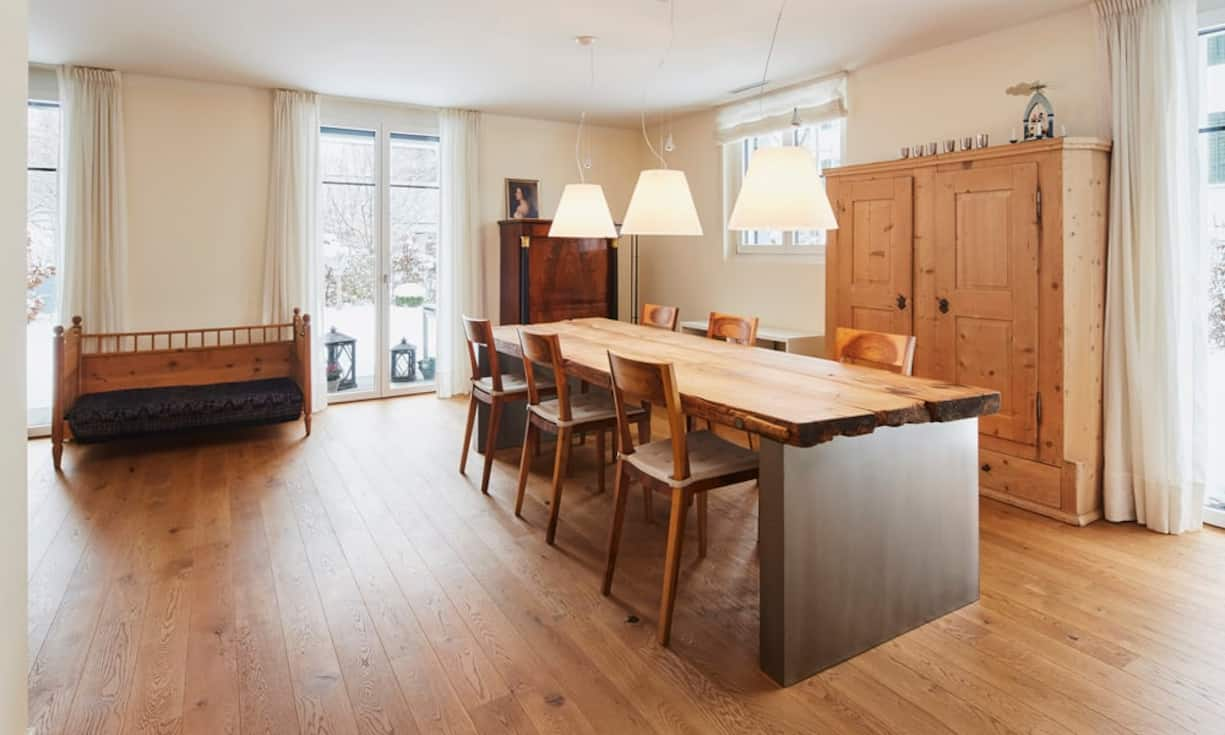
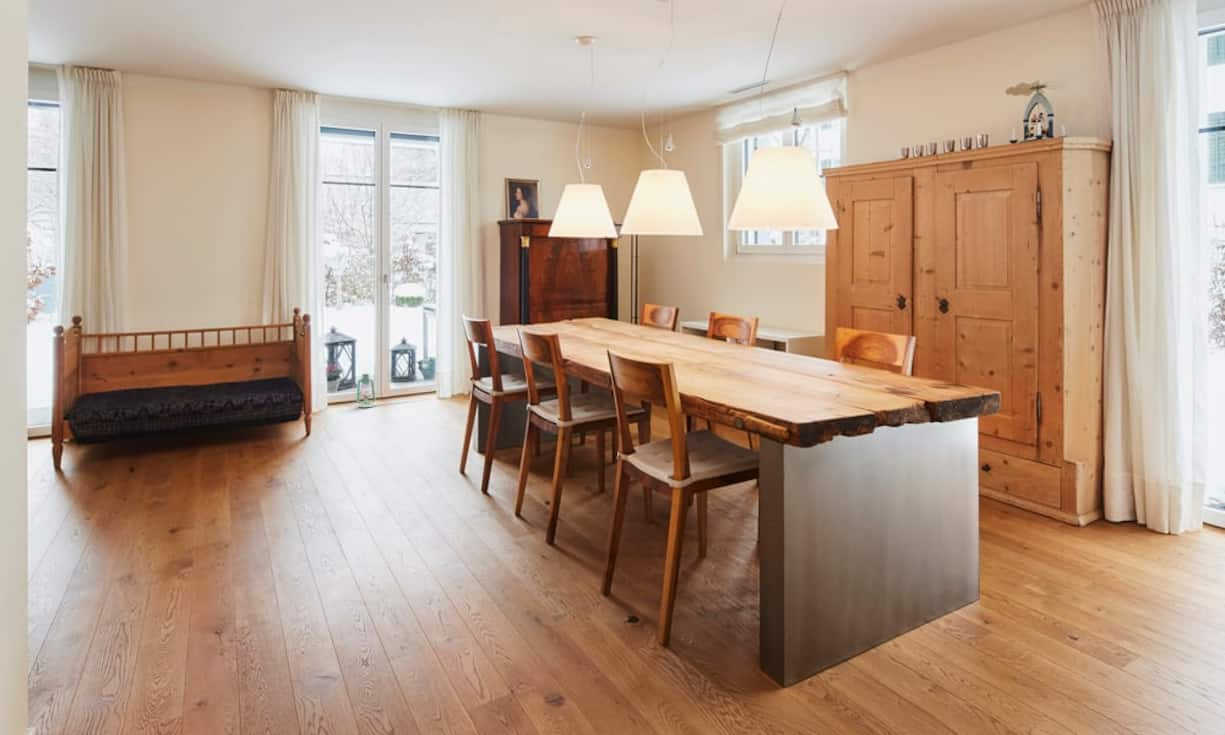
+ lantern [356,369,376,408]
